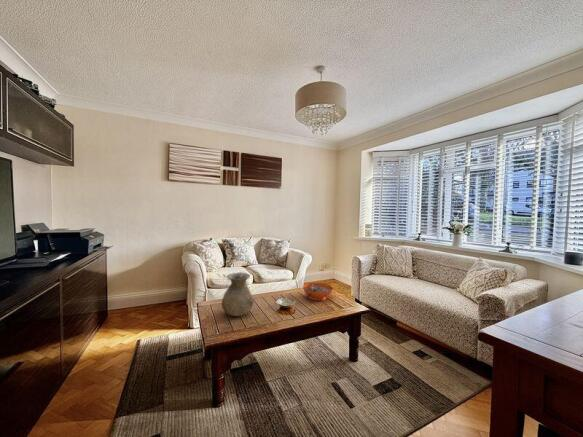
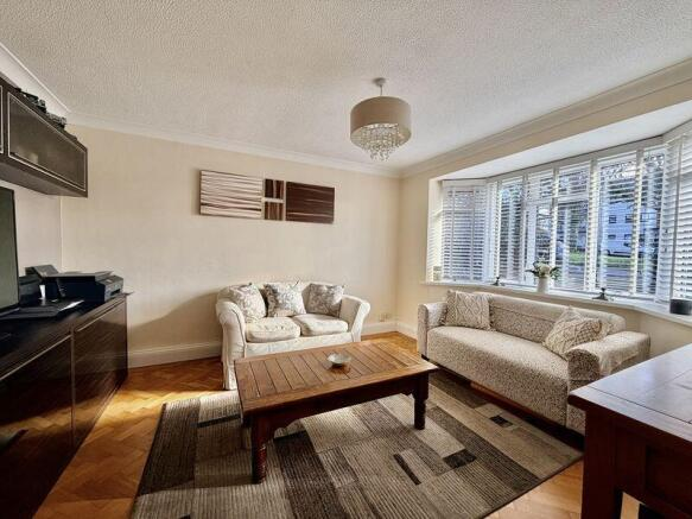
- vase [221,271,255,317]
- decorative bowl [302,282,334,301]
